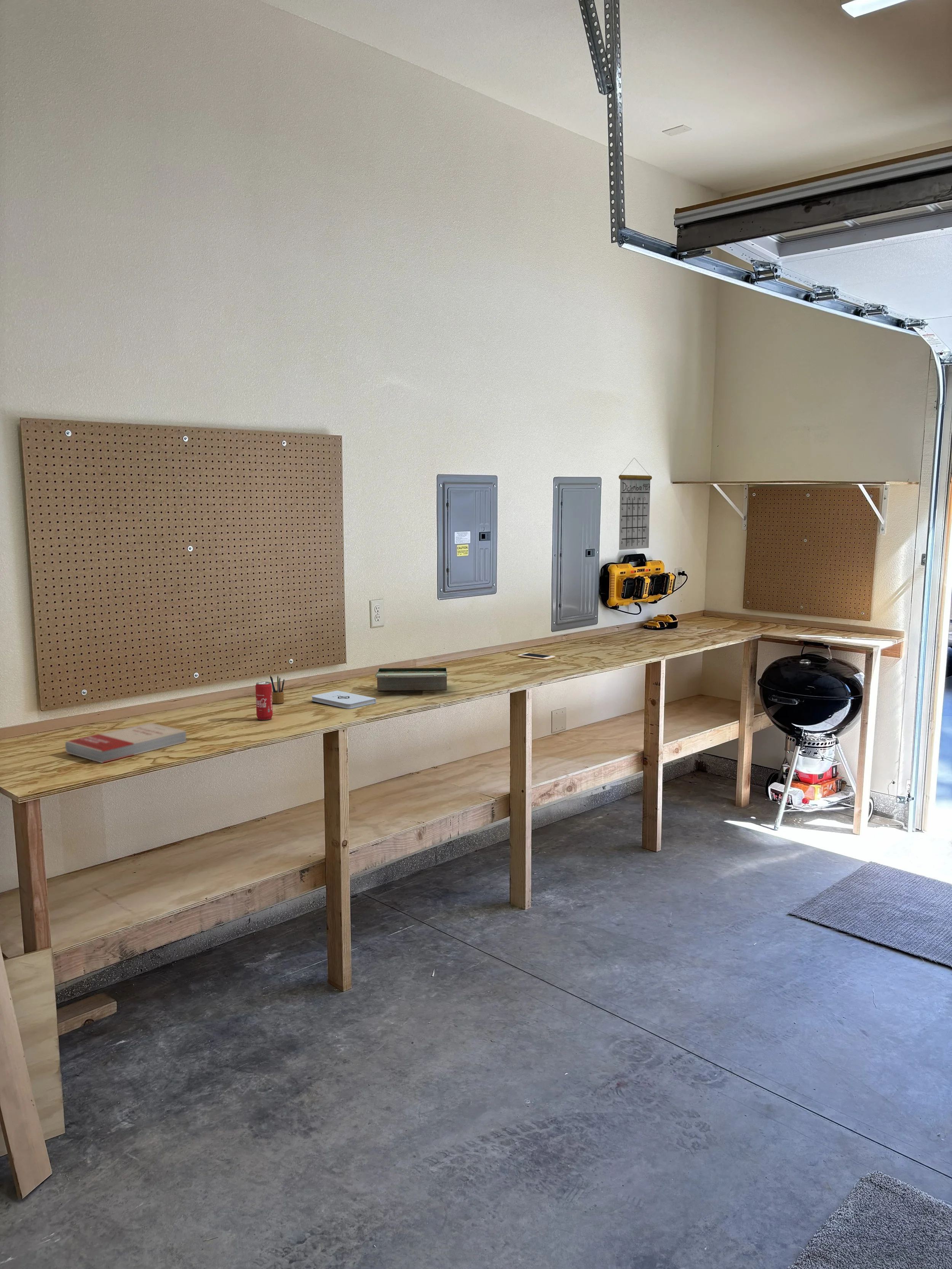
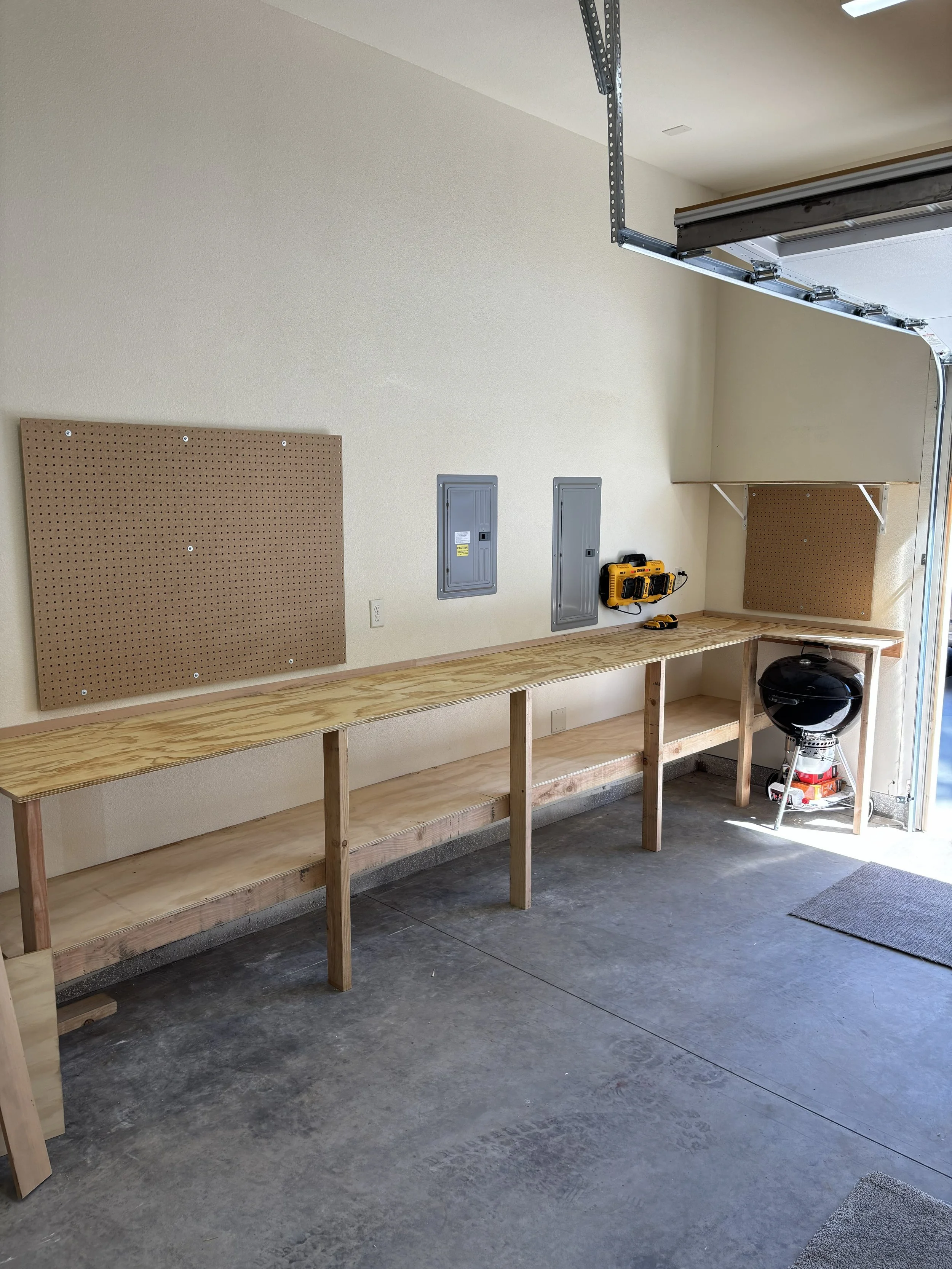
- cell phone [517,653,556,660]
- notepad [311,690,376,709]
- beverage can [255,681,273,720]
- calendar [618,458,652,550]
- toolbox [375,667,448,691]
- pencil box [270,675,285,704]
- book [65,722,187,763]
